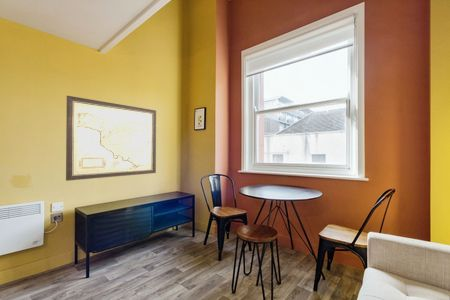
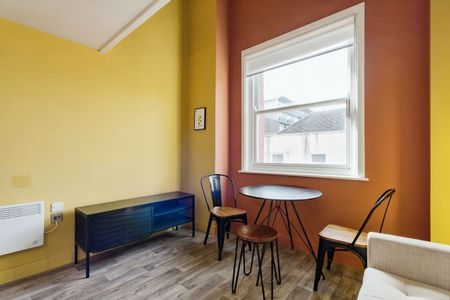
- wall art [65,95,157,182]
